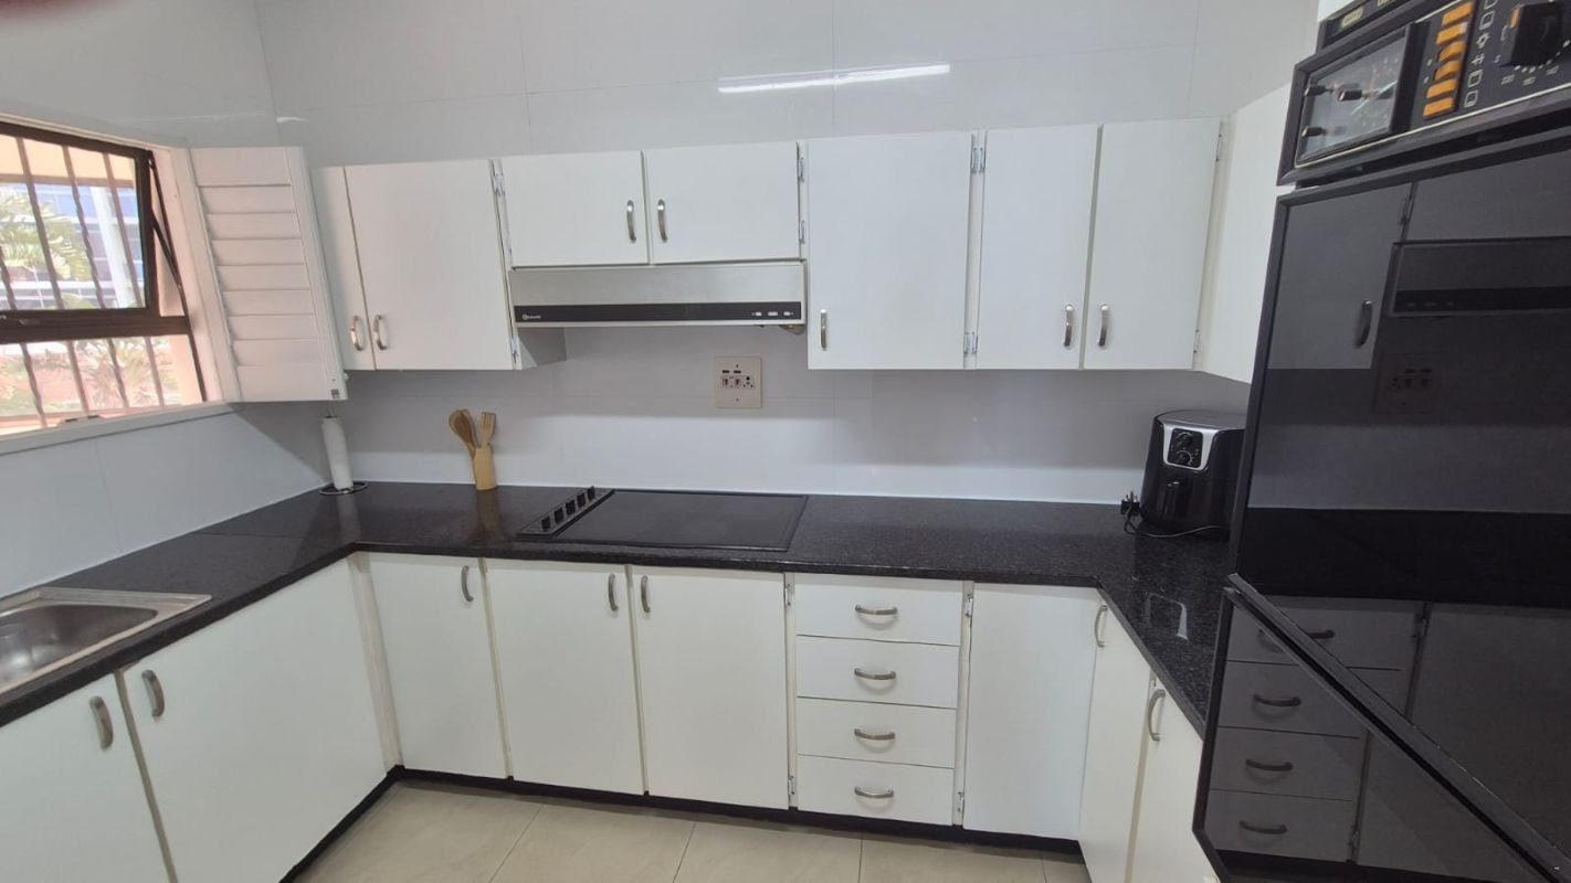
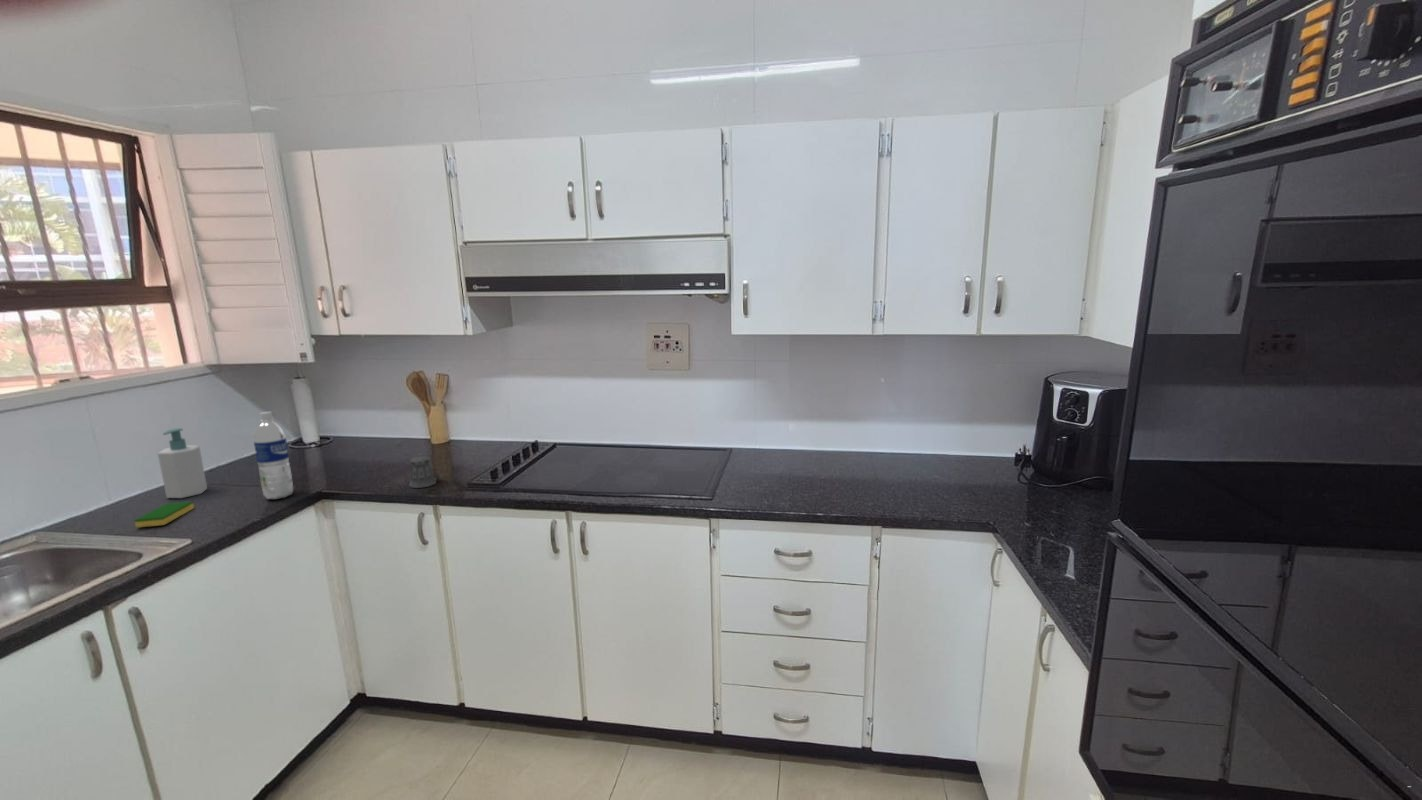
+ soap bottle [157,427,208,499]
+ water bottle [252,411,294,500]
+ dish sponge [134,500,195,528]
+ pepper shaker [408,453,437,489]
